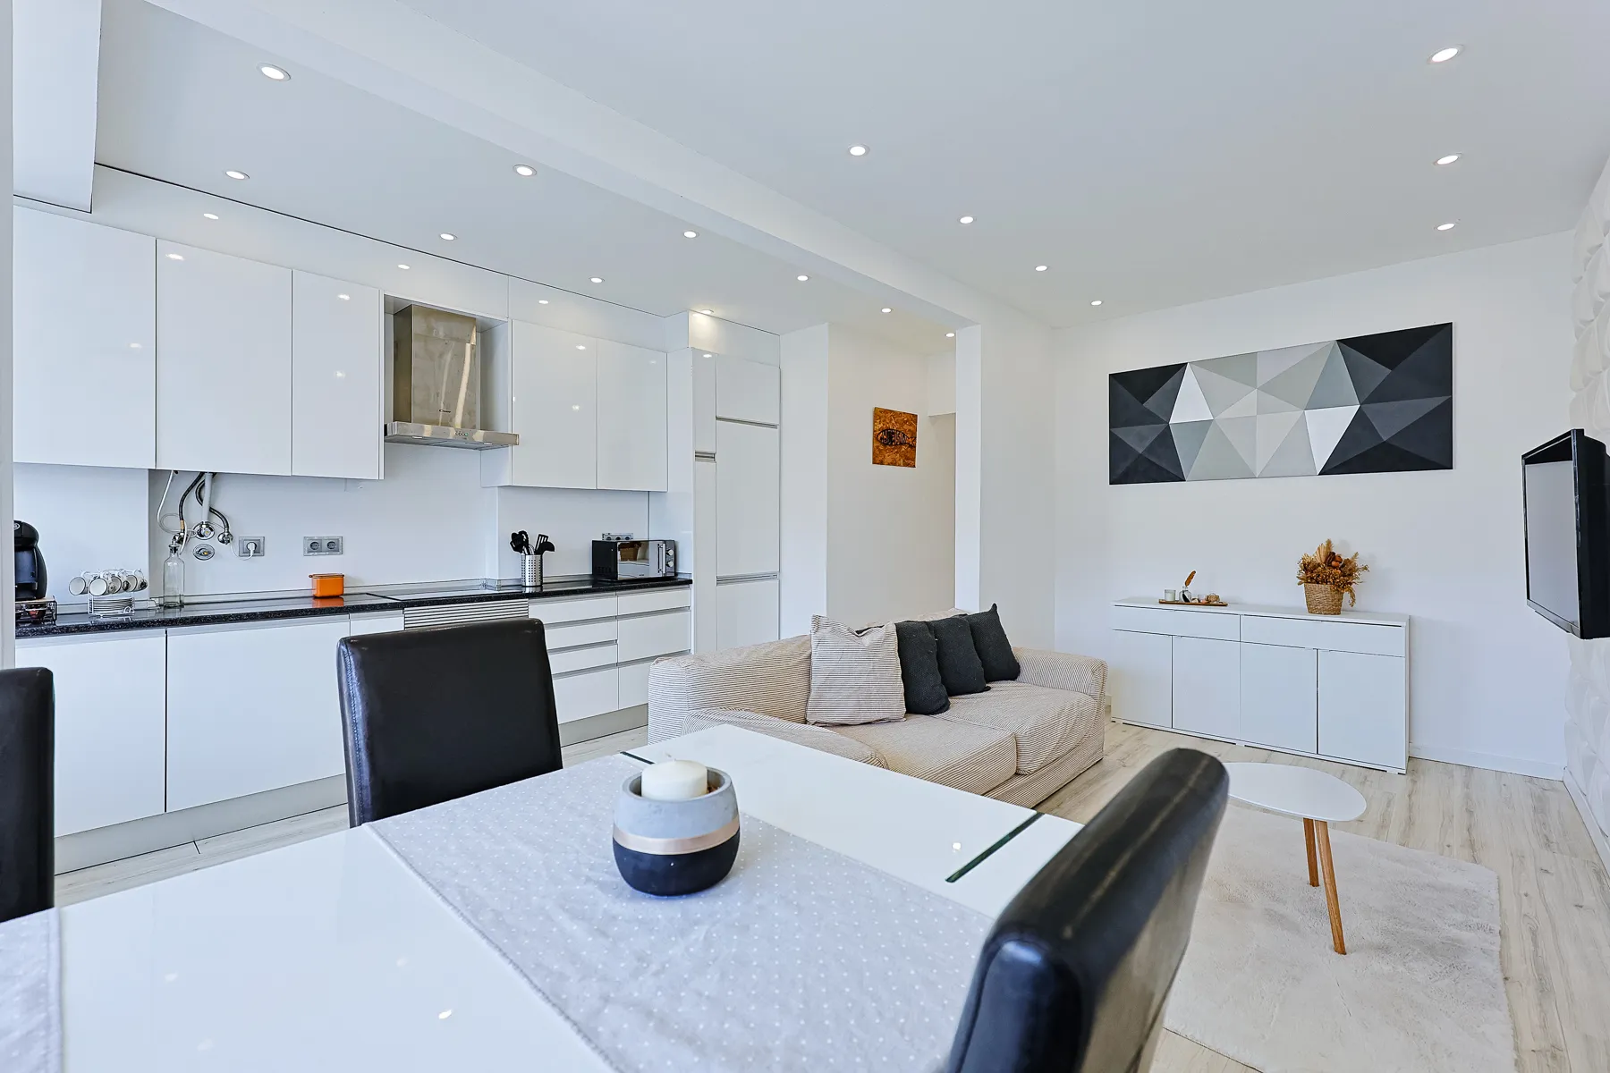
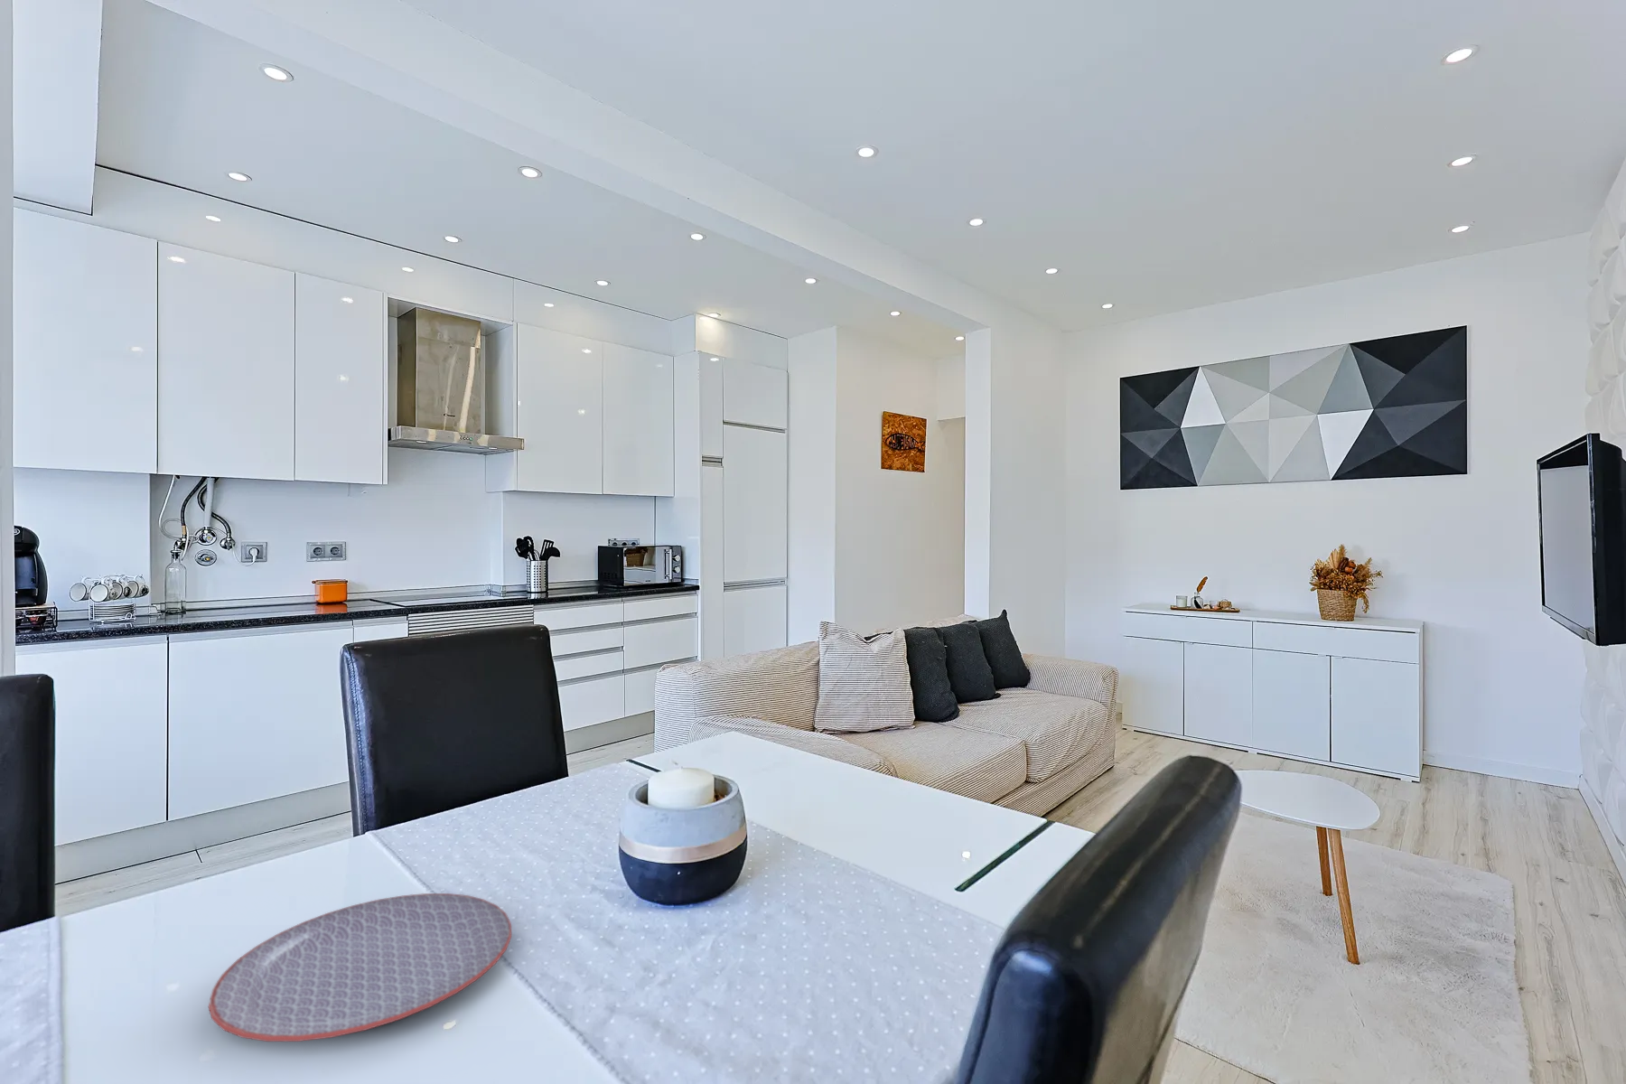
+ plate [208,893,512,1043]
